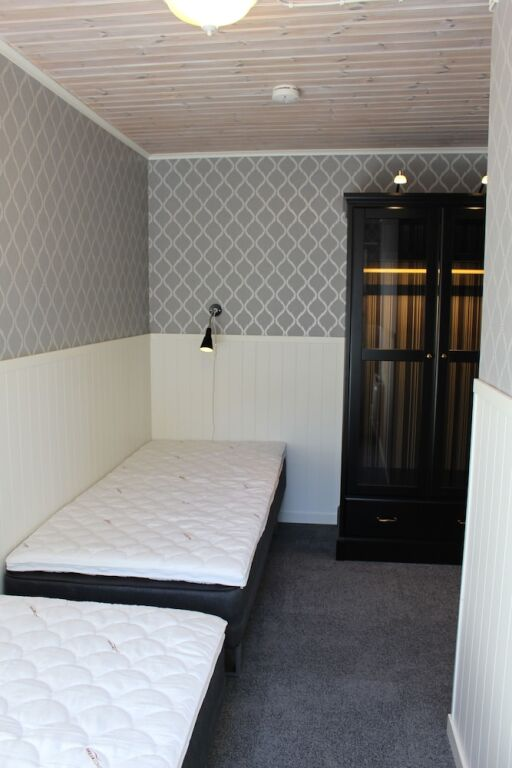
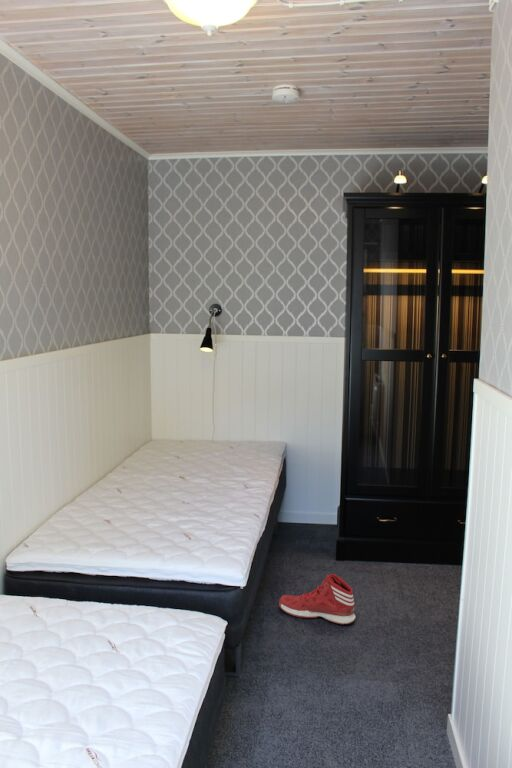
+ sneaker [278,573,356,625]
